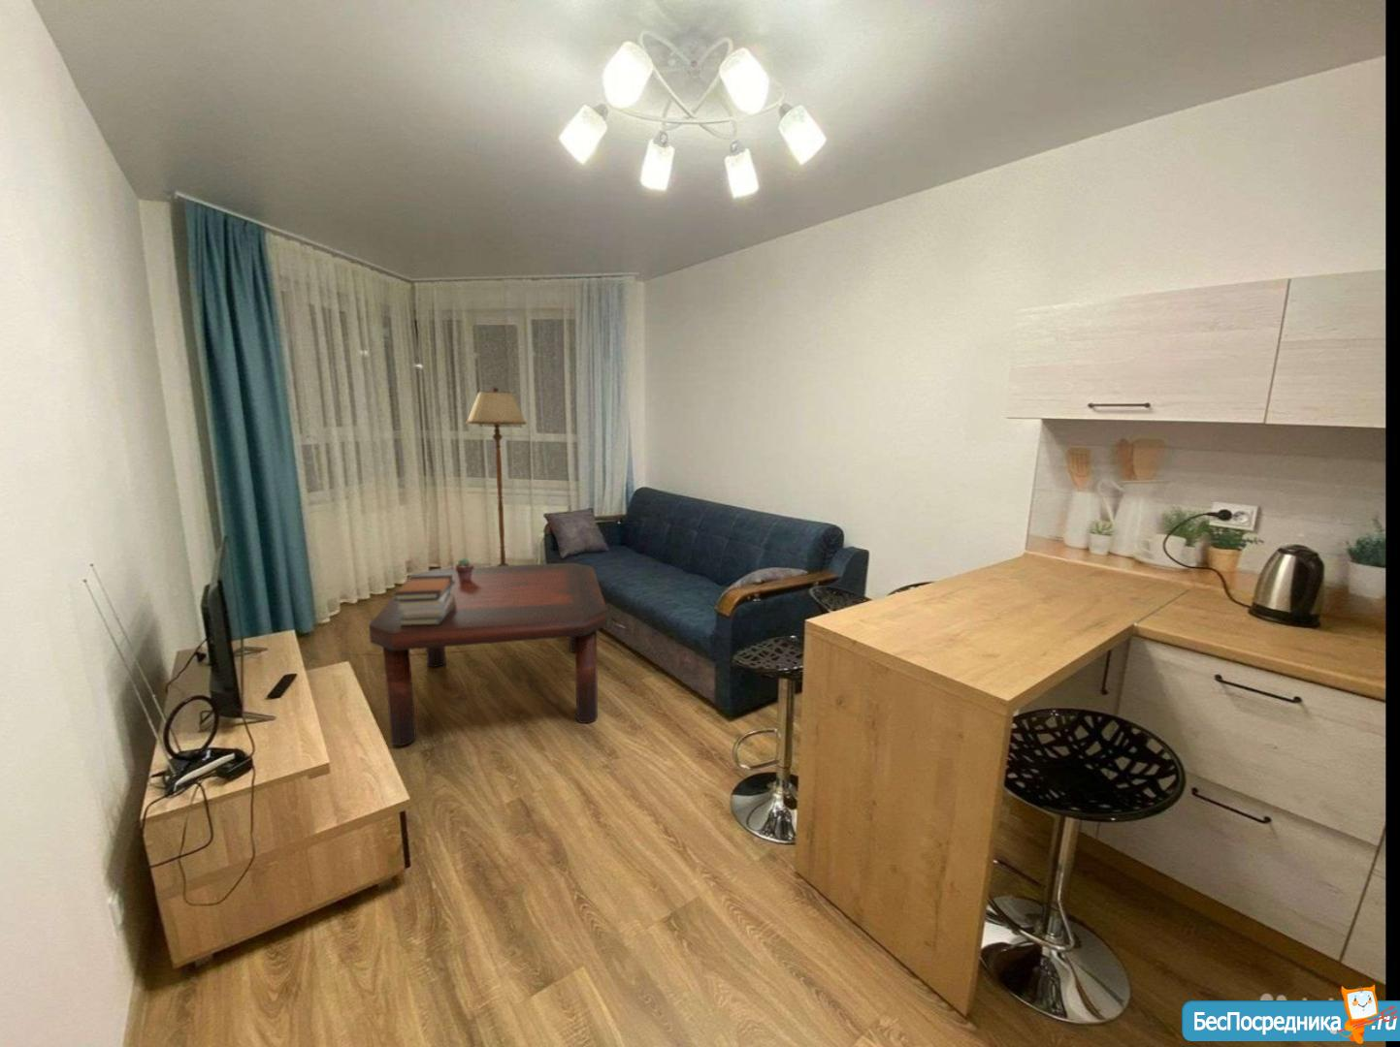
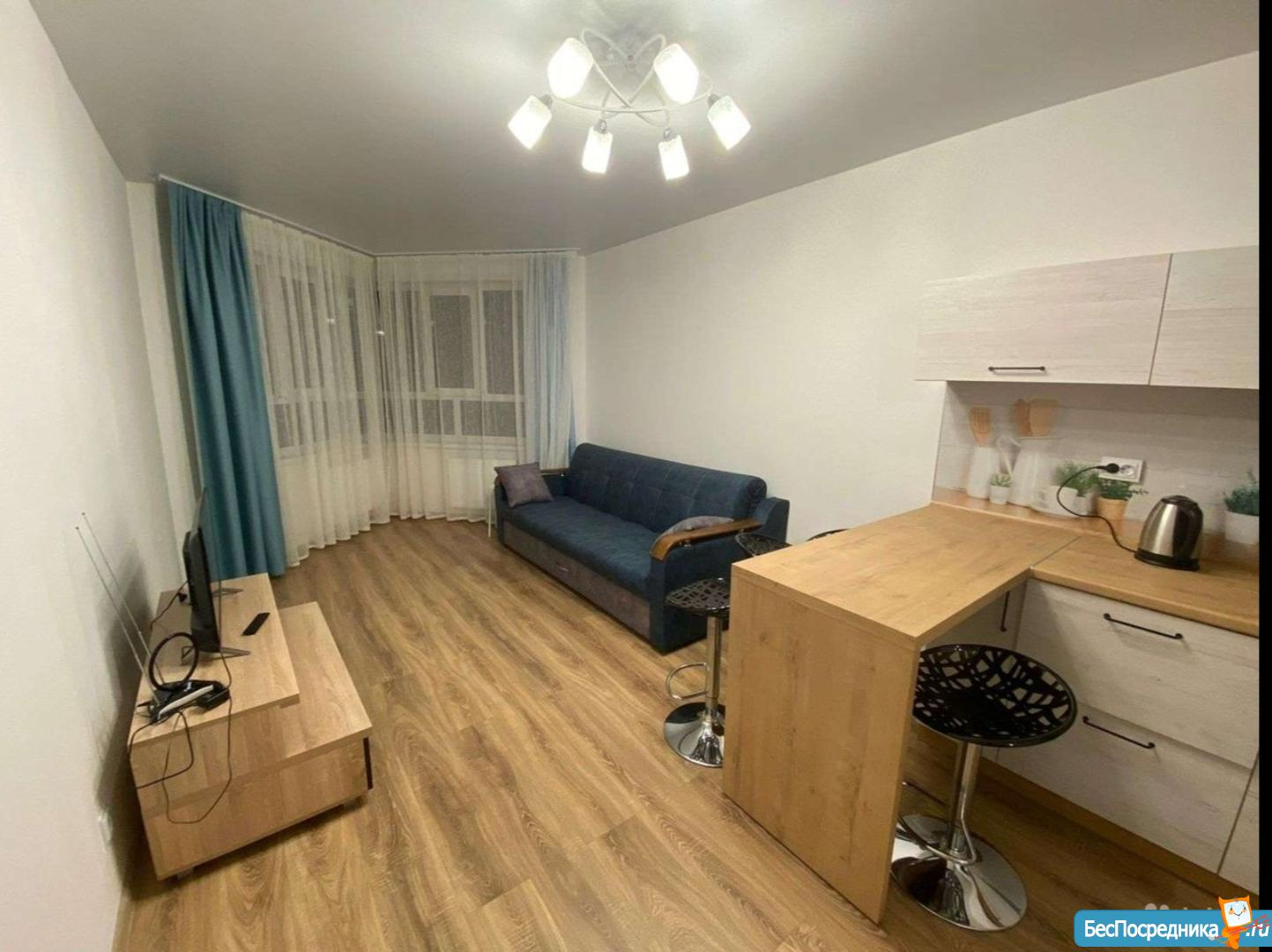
- book stack [393,575,456,626]
- potted succulent [455,558,475,582]
- coffee table [368,562,609,747]
- floor lamp [464,386,528,566]
